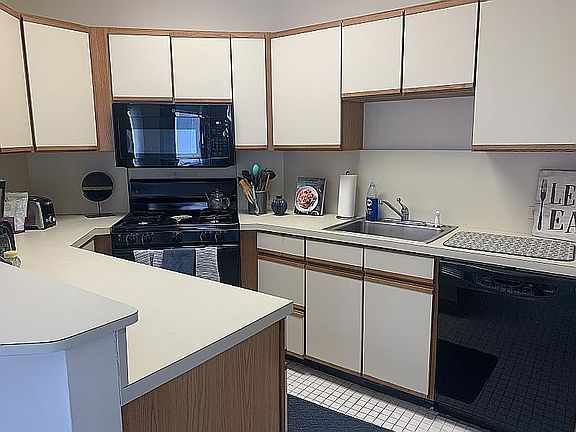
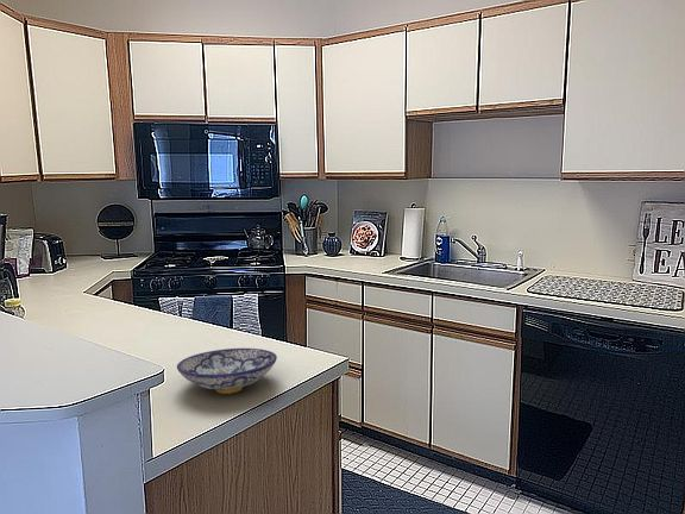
+ bowl [176,347,278,395]
